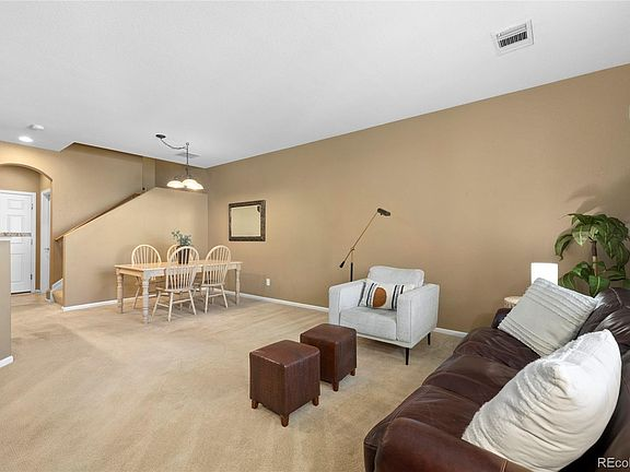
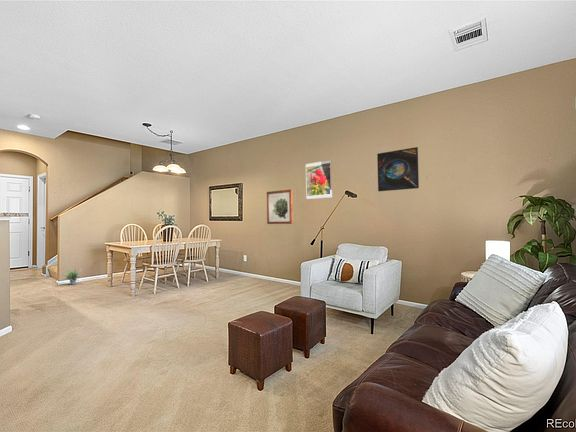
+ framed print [305,159,333,200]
+ potted plant [59,266,83,286]
+ wall art [266,189,294,225]
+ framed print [376,146,420,192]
